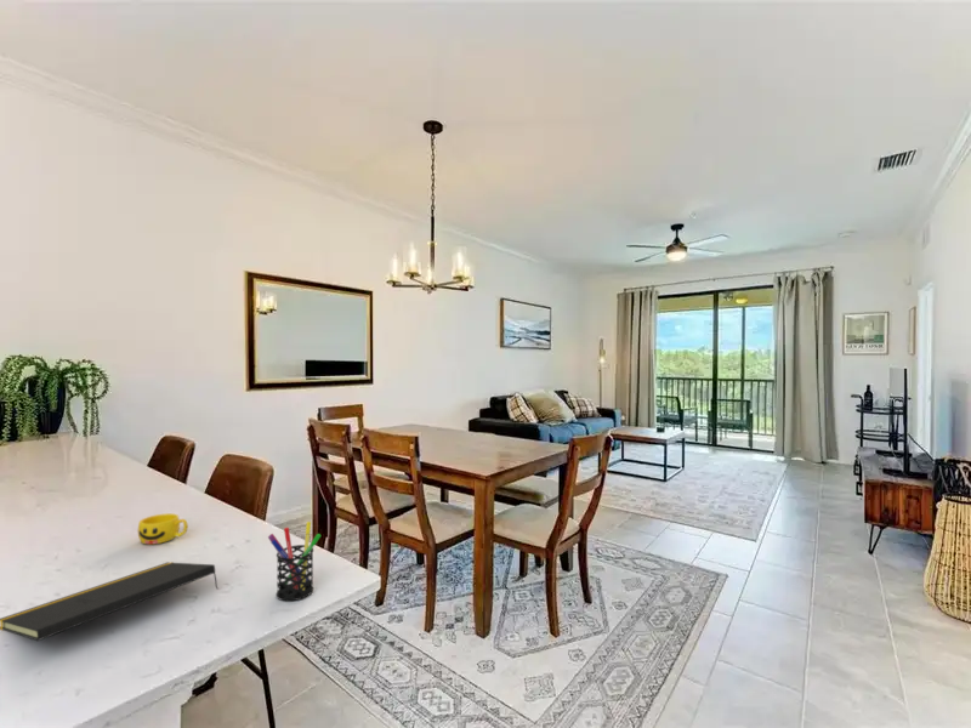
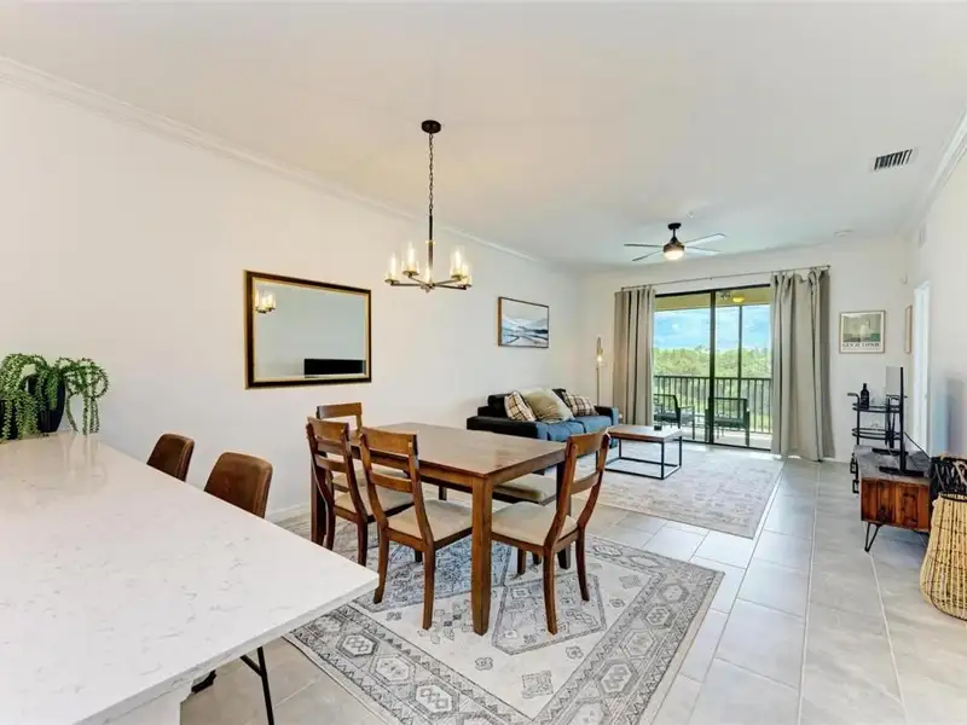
- notepad [0,561,220,642]
- cup [137,512,189,546]
- pen holder [267,521,322,602]
